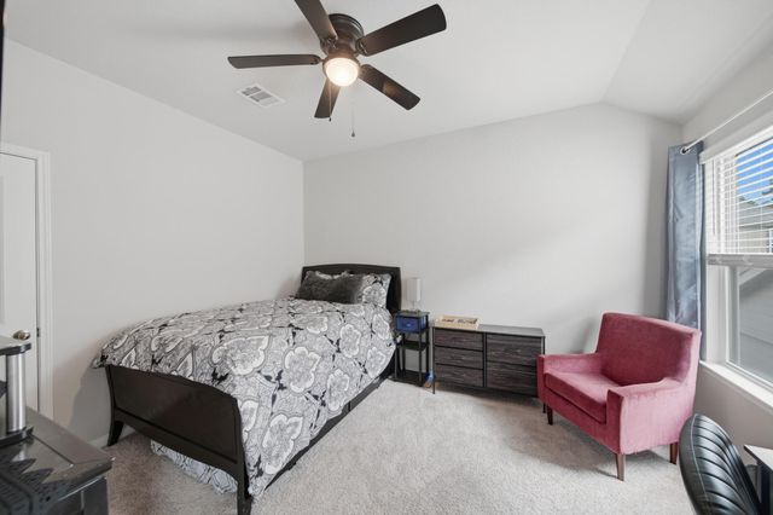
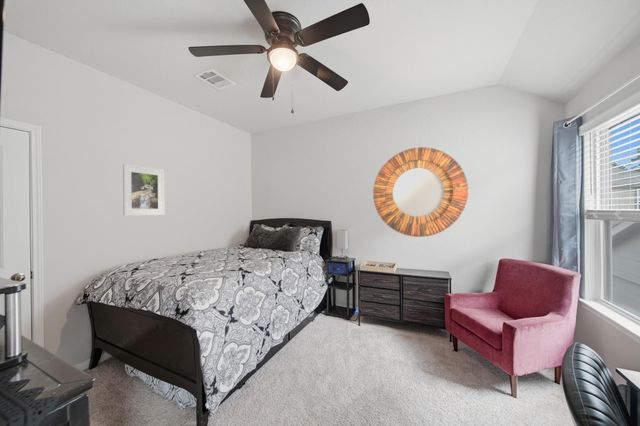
+ home mirror [372,146,469,238]
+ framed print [122,163,165,216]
